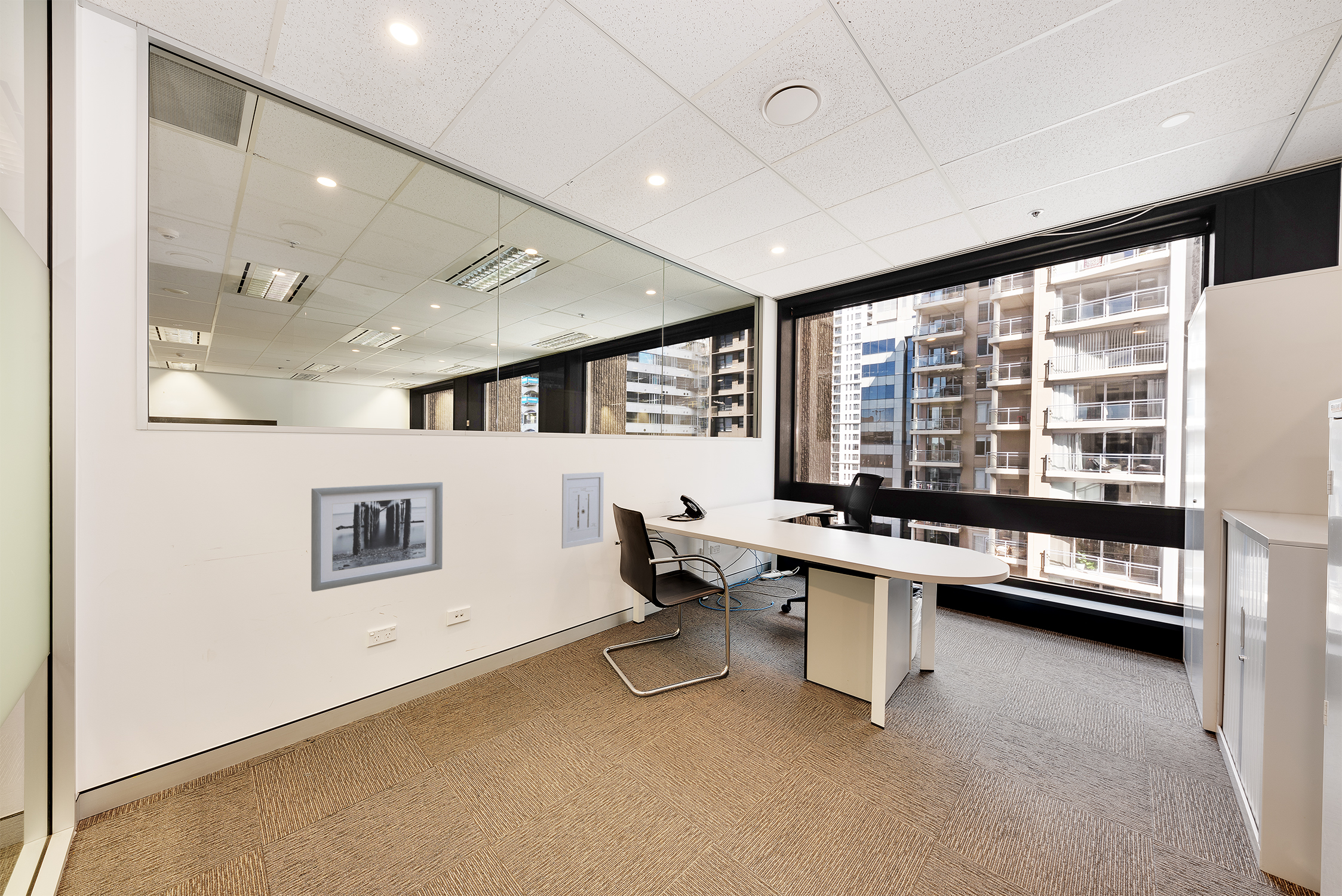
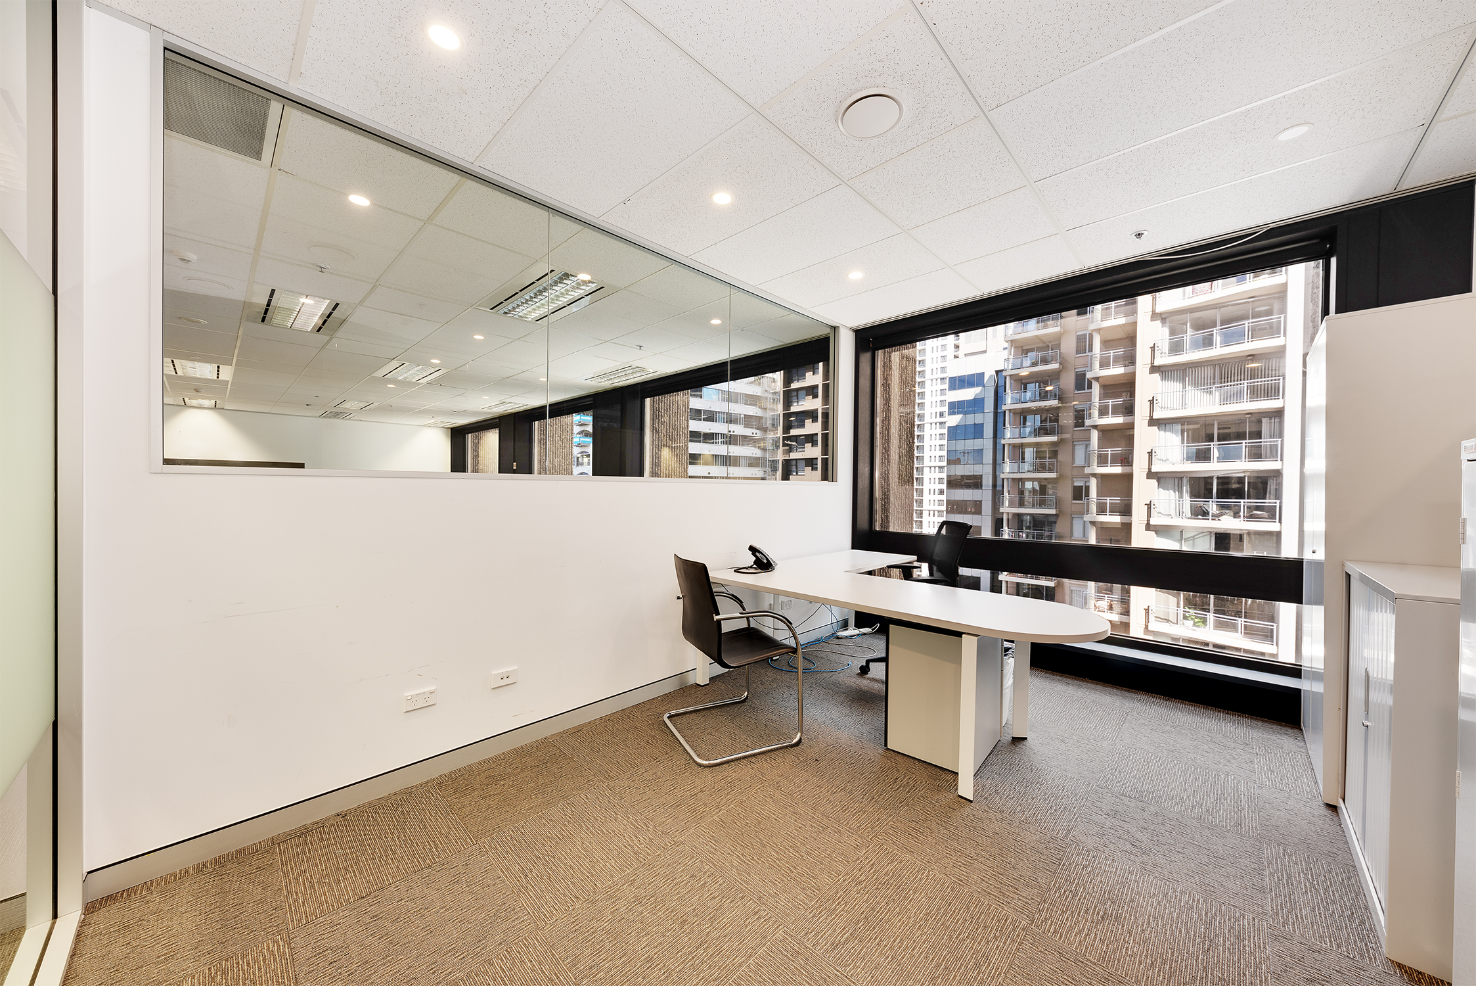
- wall art [561,471,604,549]
- wall art [311,481,443,593]
